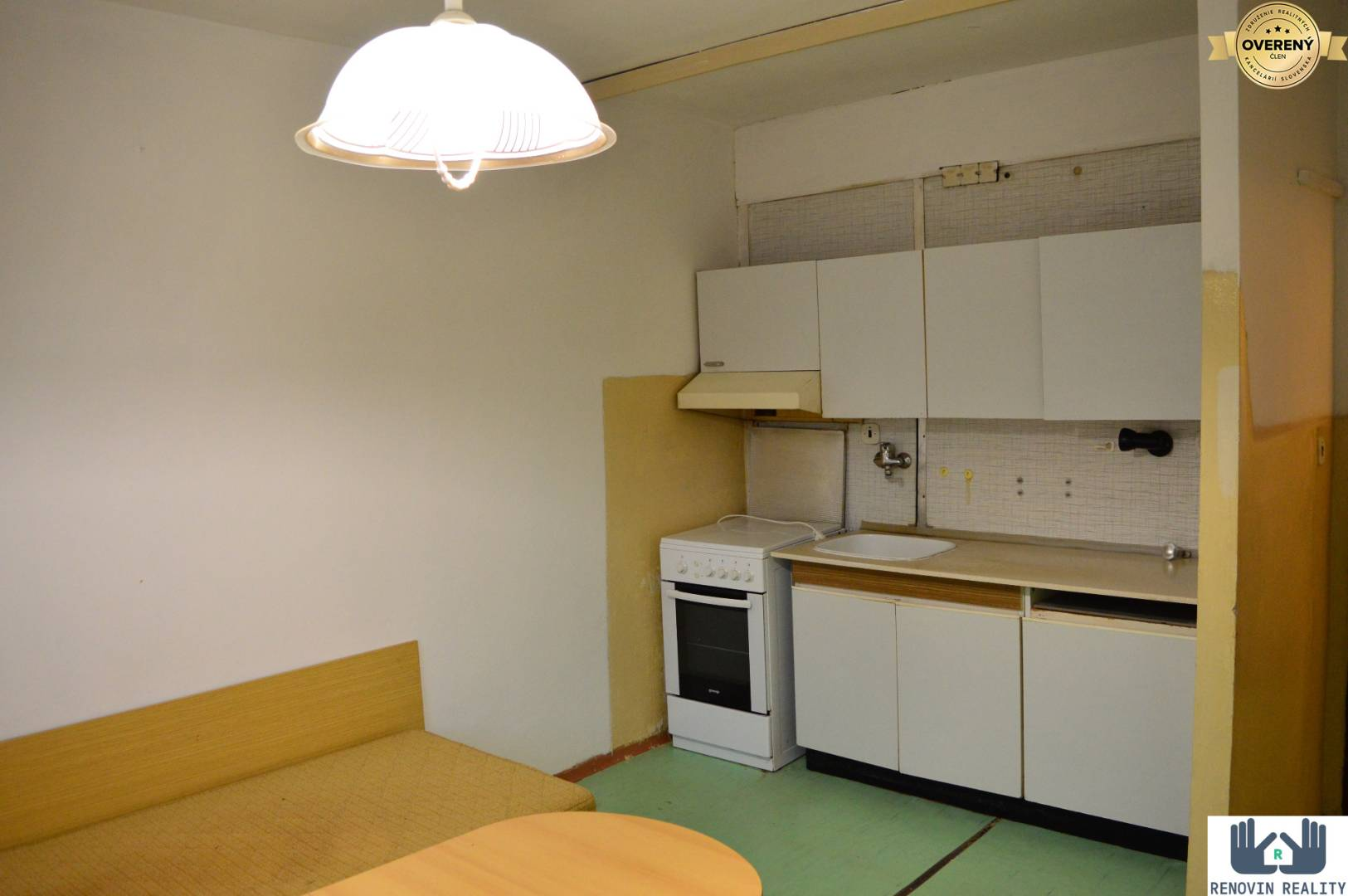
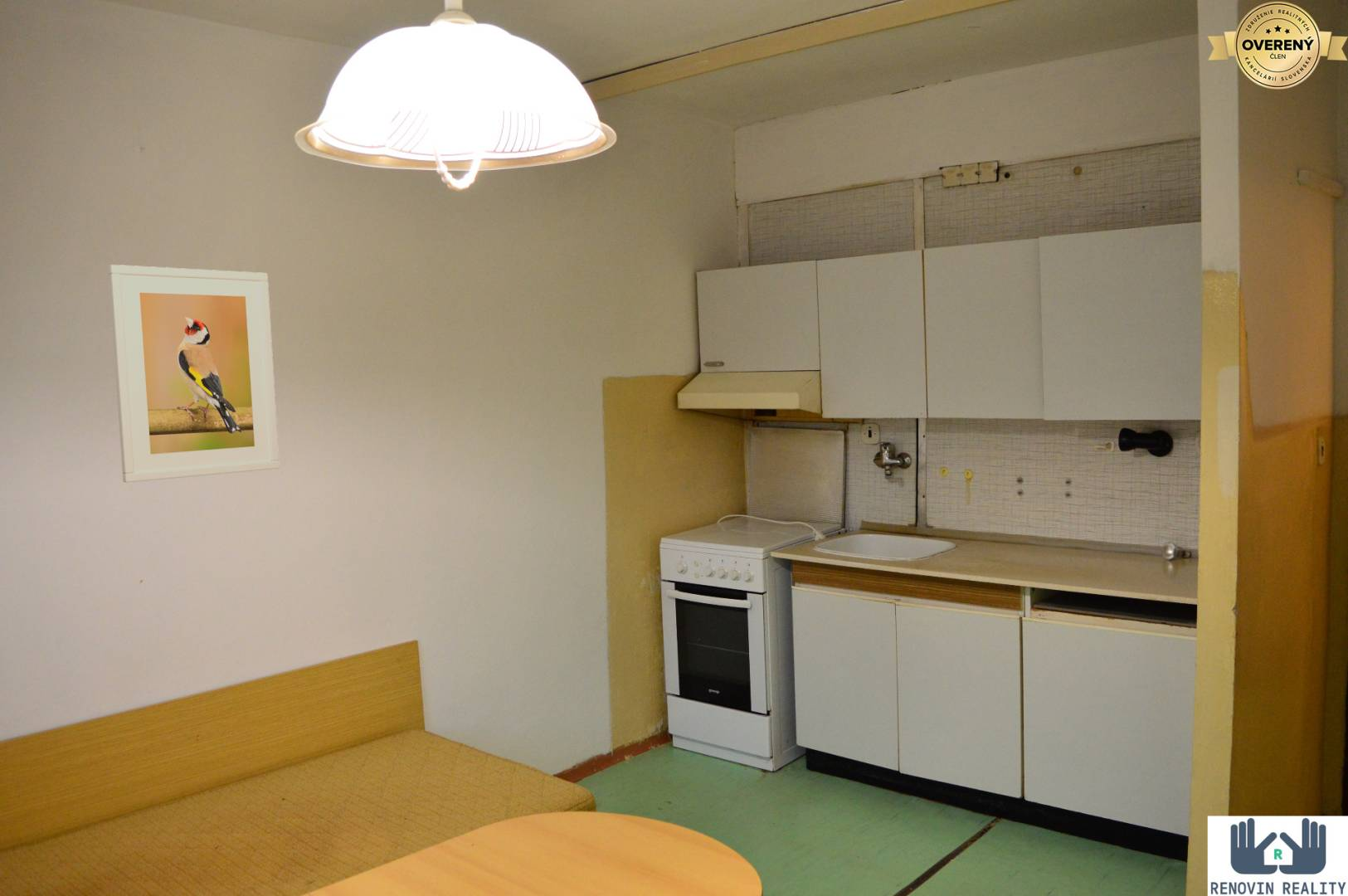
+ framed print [107,264,280,483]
